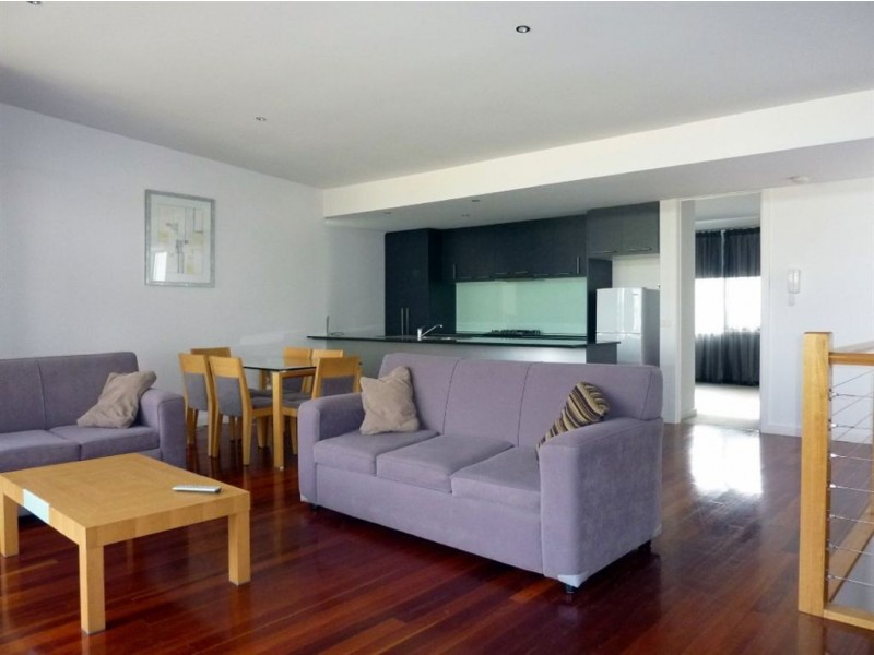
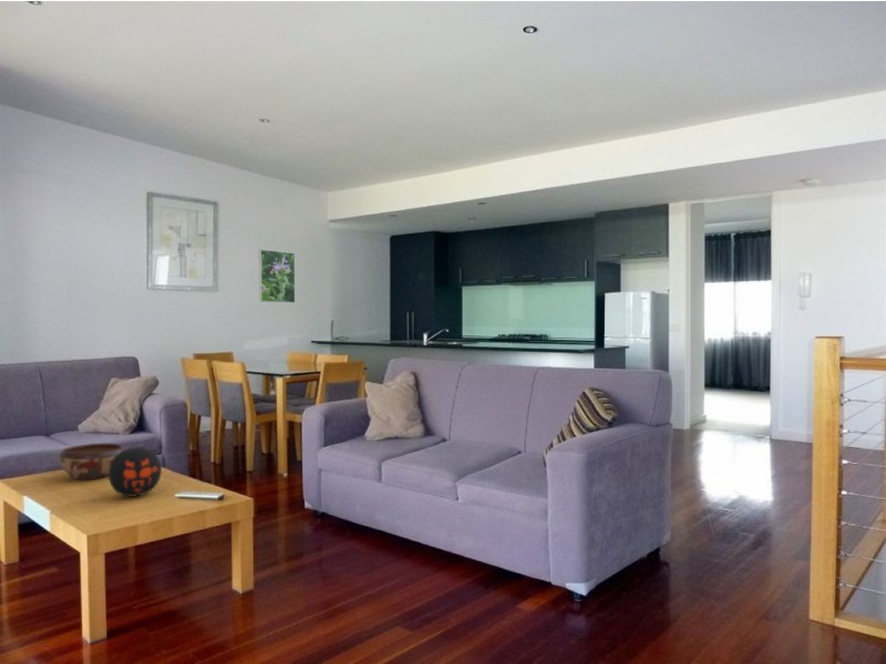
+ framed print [258,248,296,304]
+ decorative bowl [58,443,126,480]
+ decorative ball [107,446,163,498]
